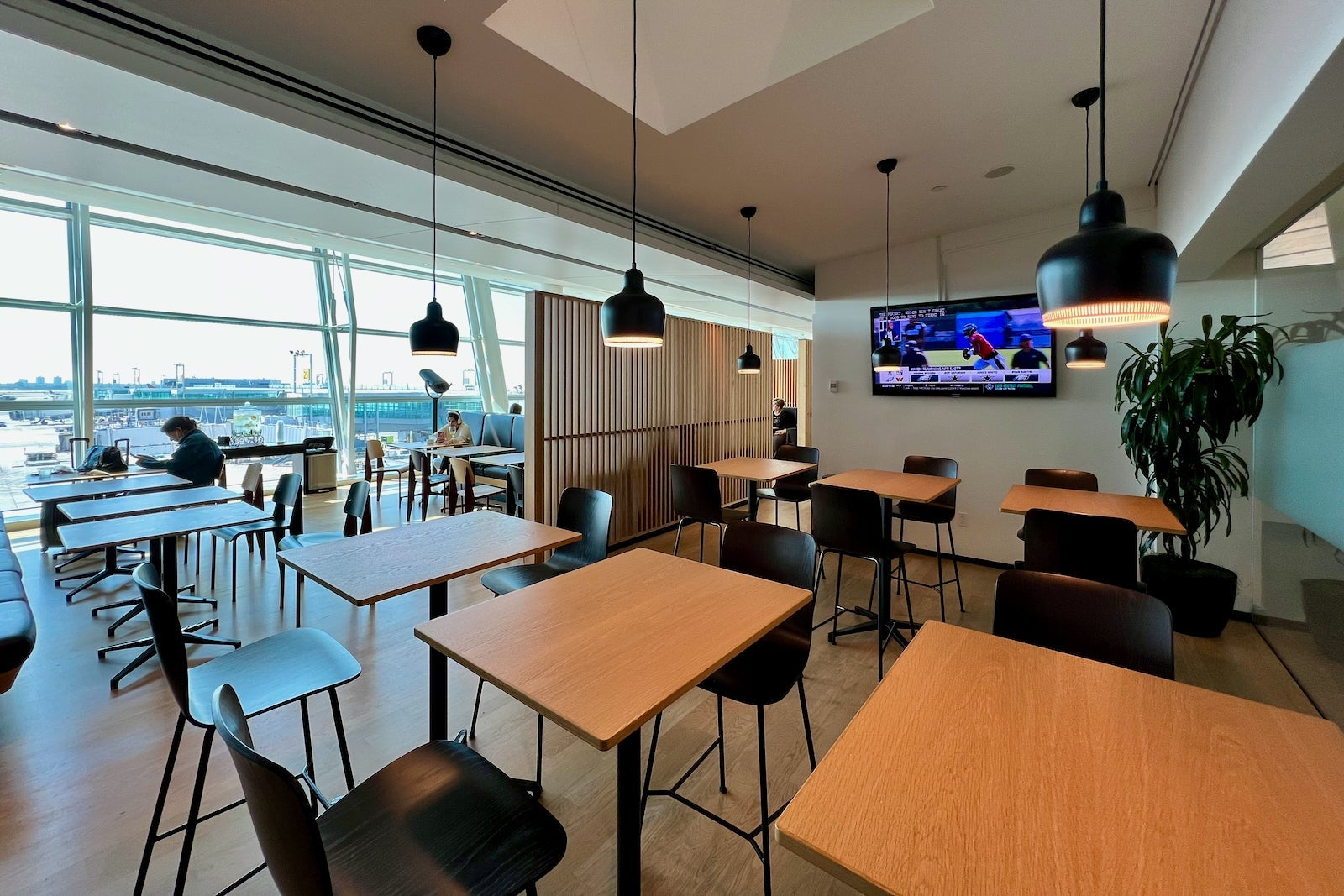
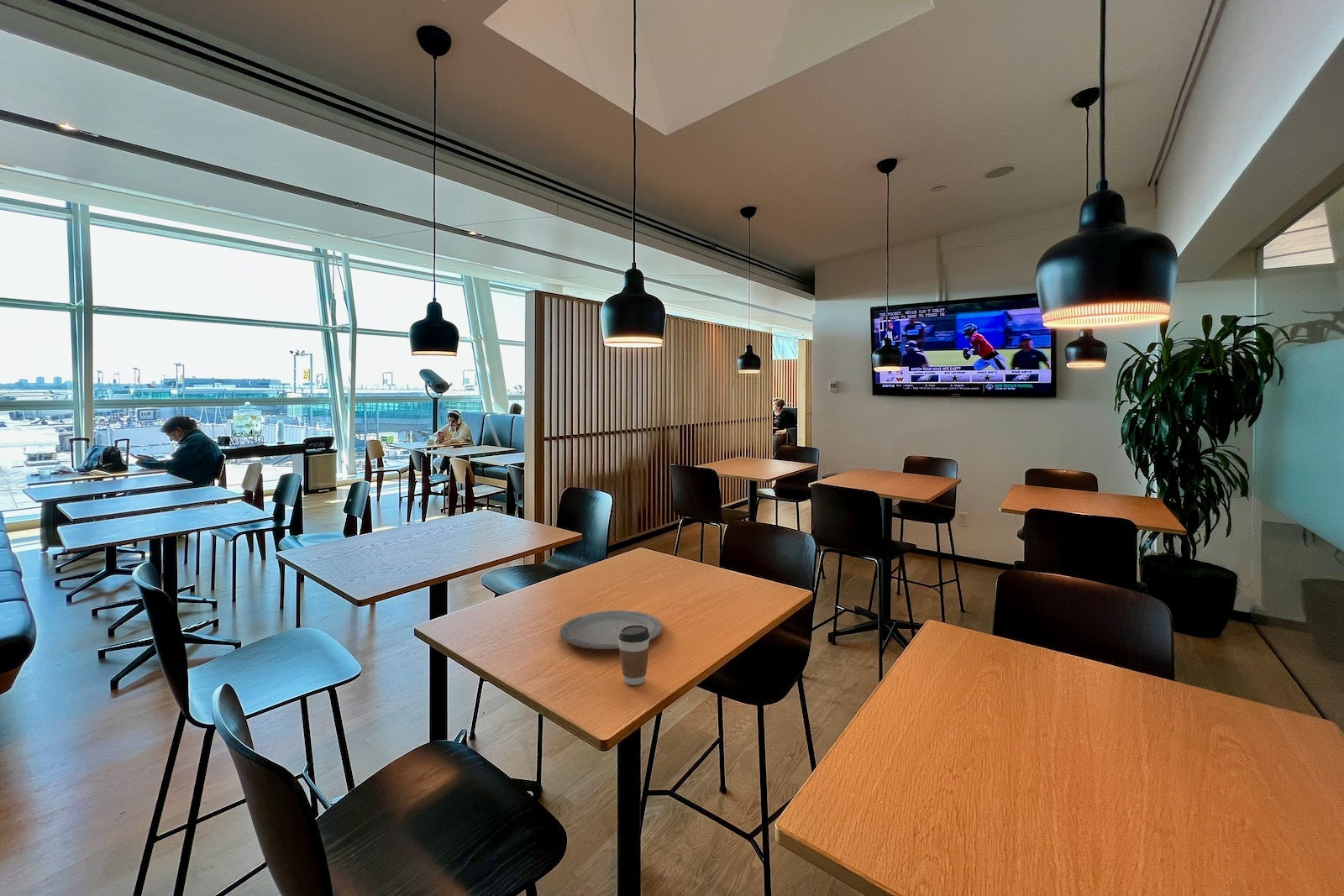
+ coffee cup [618,625,650,686]
+ plate [559,610,664,650]
